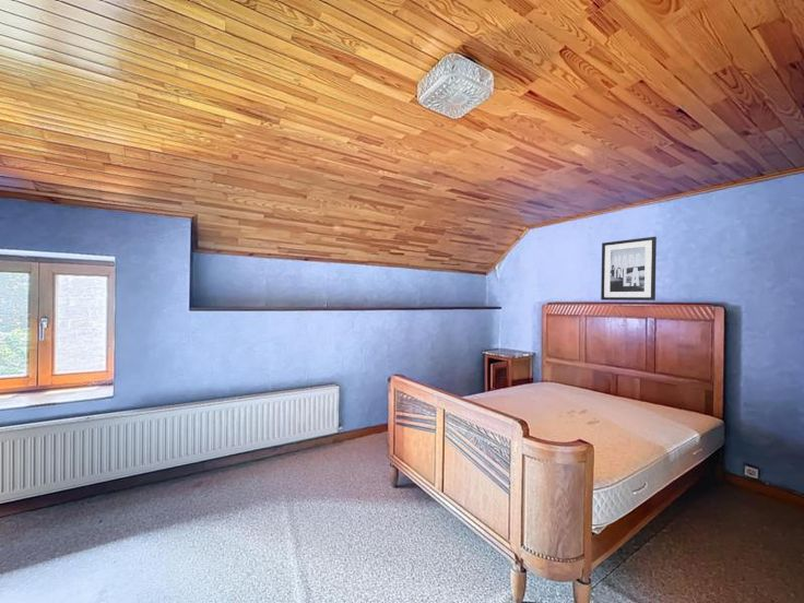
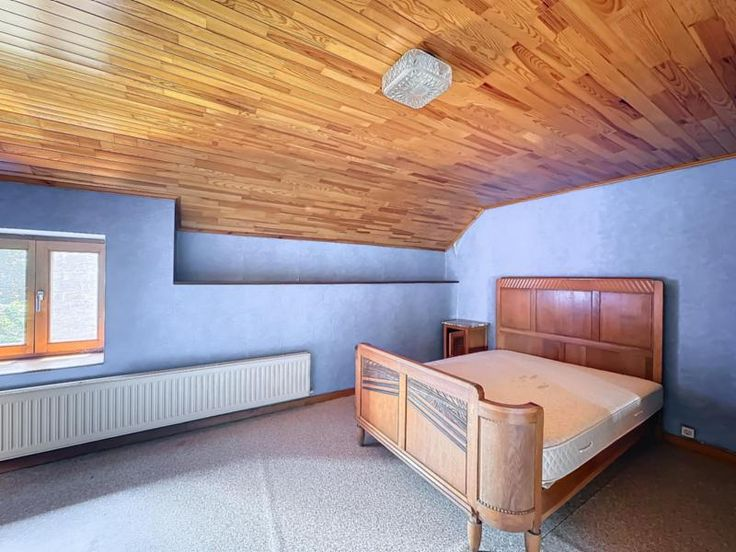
- wall art [600,236,658,302]
